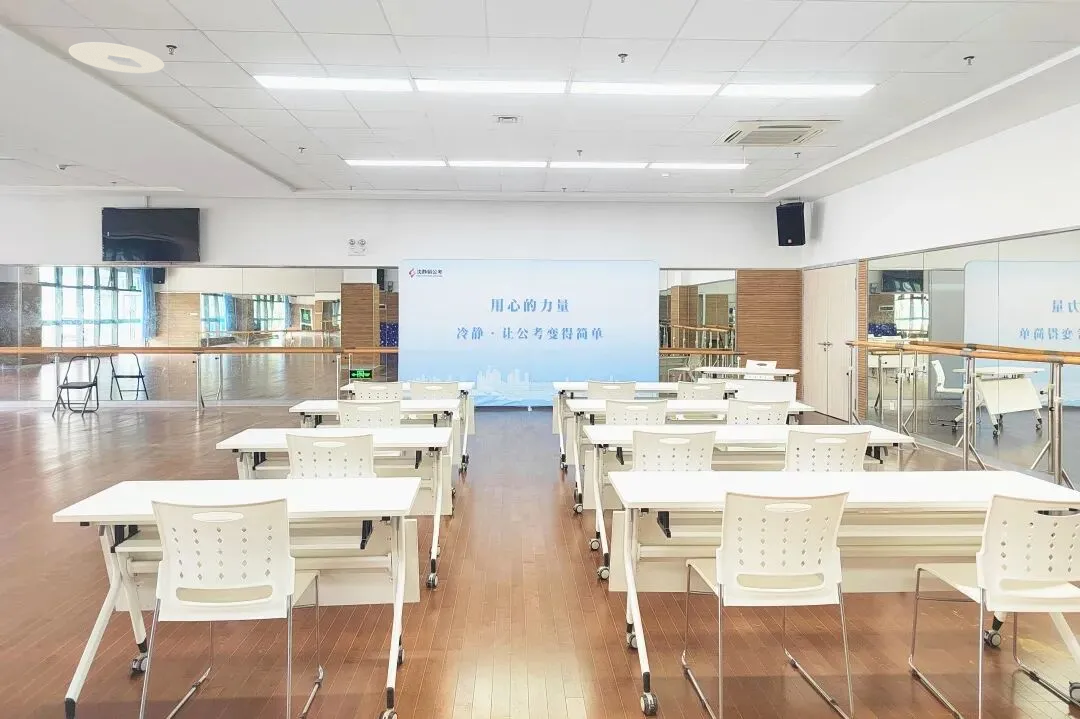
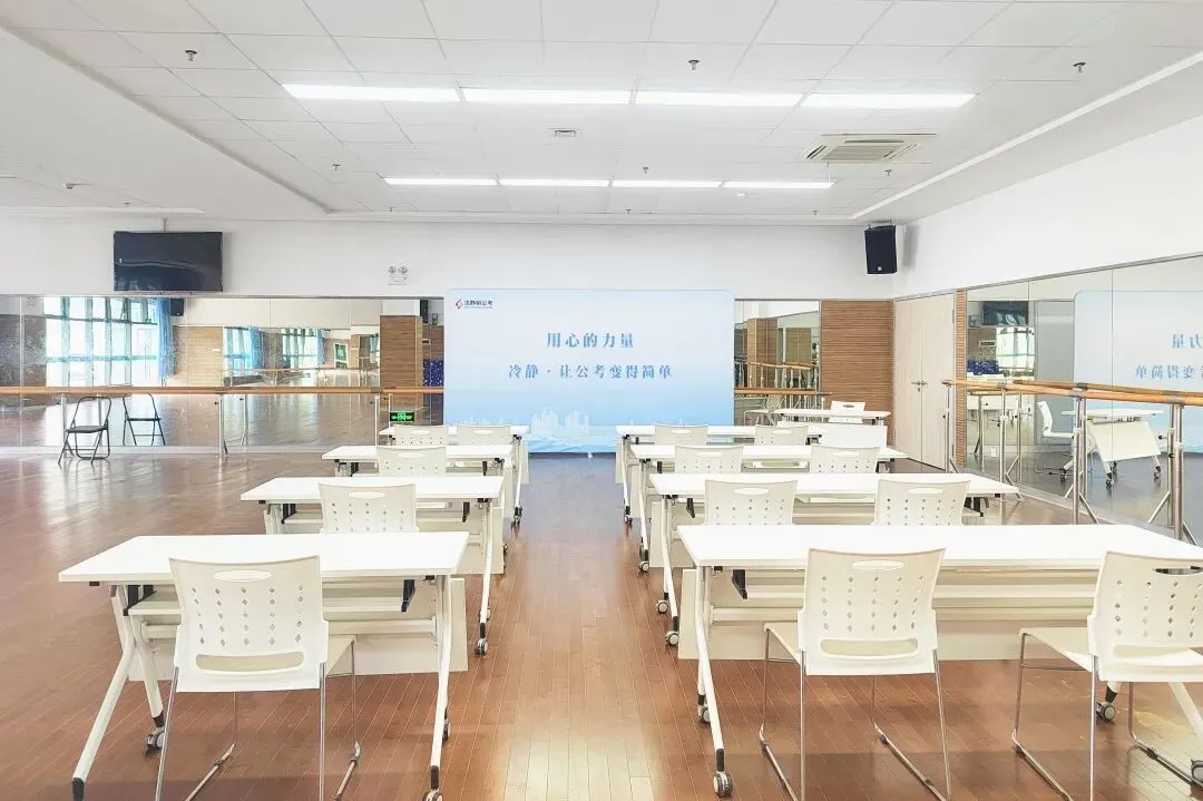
- ceiling light [68,41,165,74]
